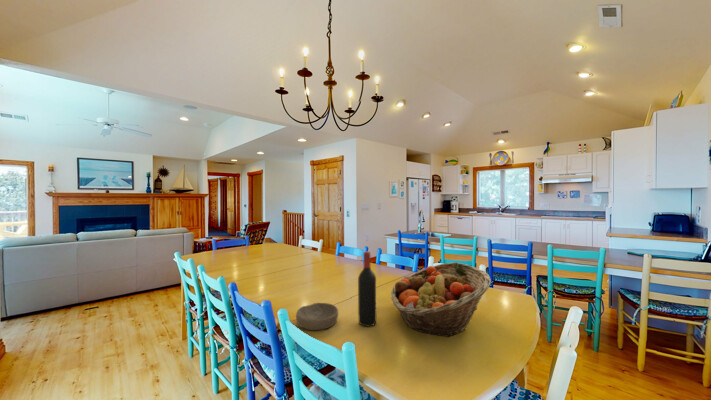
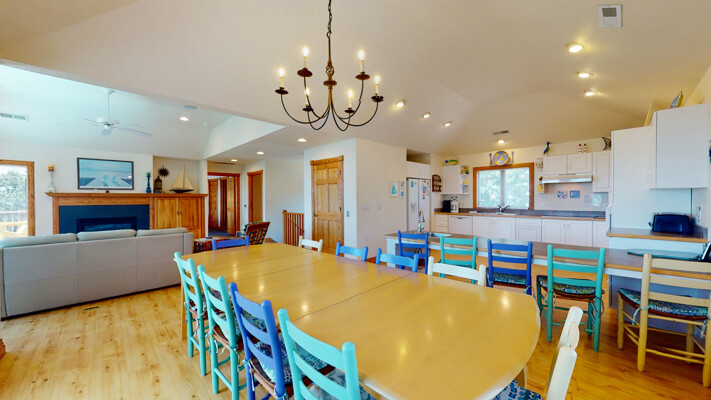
- fruit basket [390,261,492,338]
- bowl [295,302,339,331]
- wine bottle [357,250,377,327]
